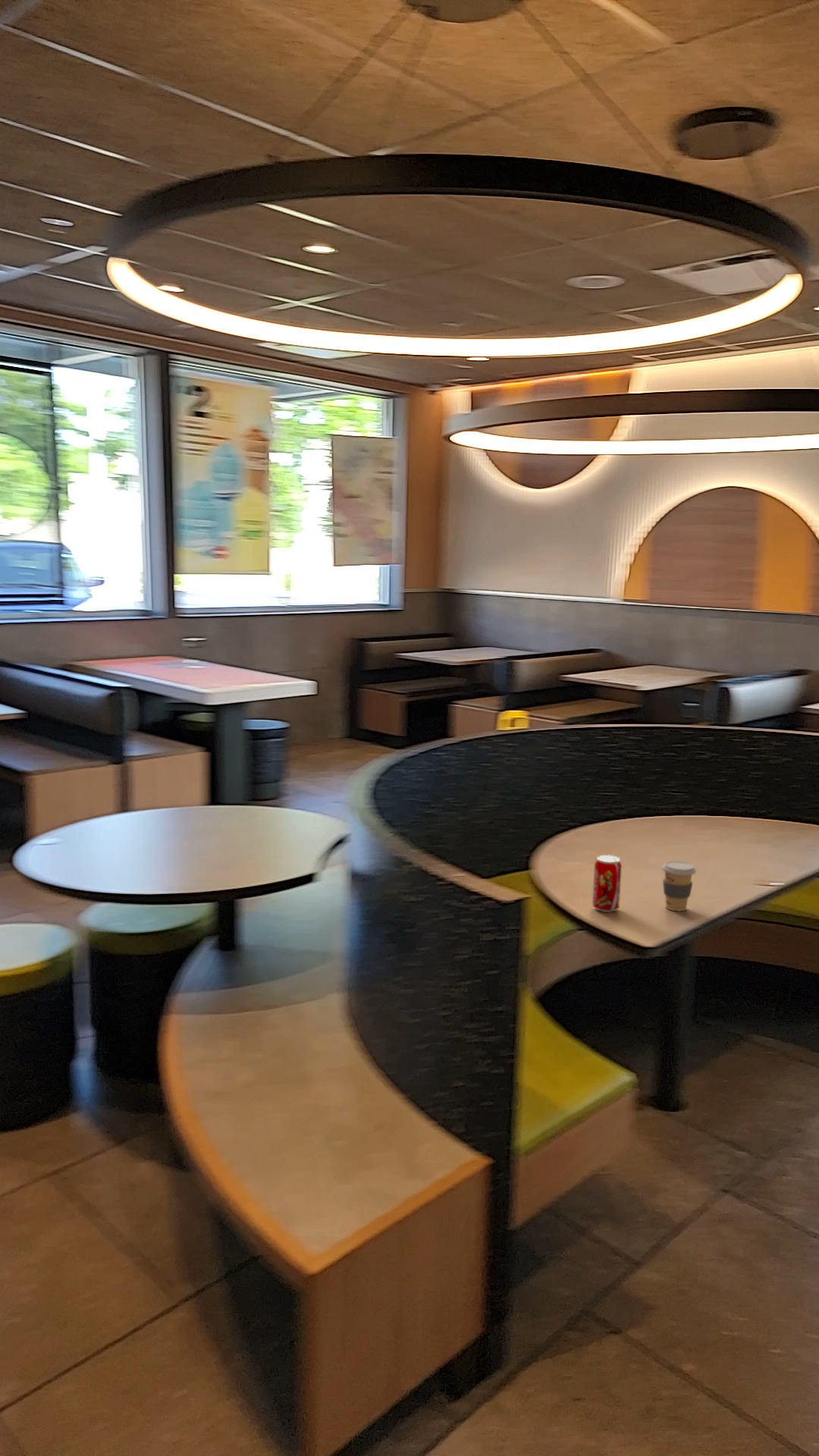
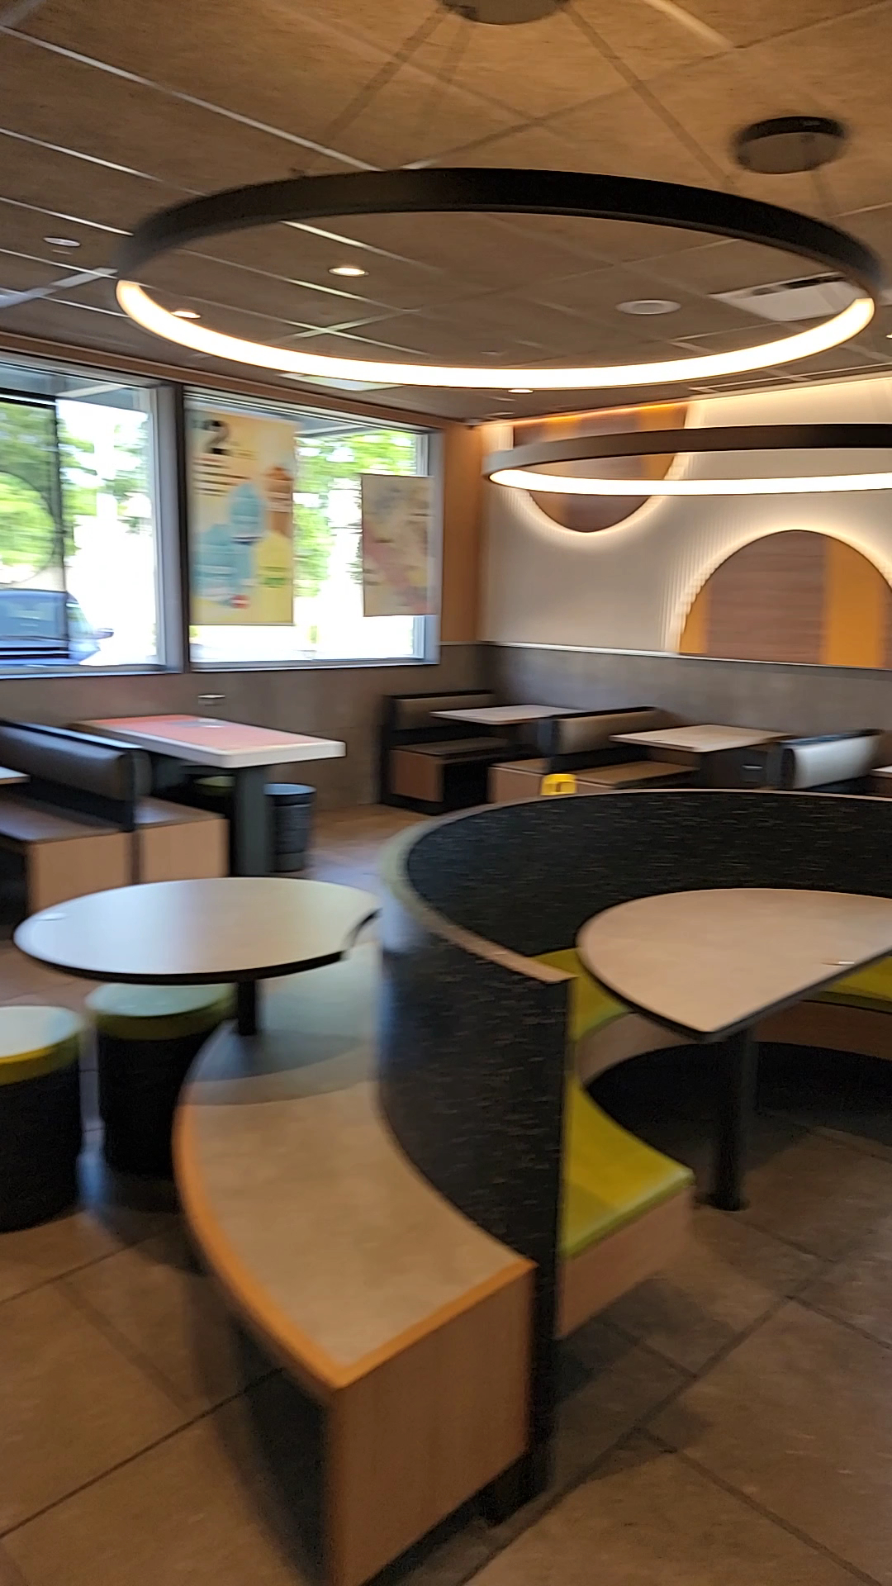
- coffee cup [661,860,697,912]
- beverage can [591,855,623,913]
